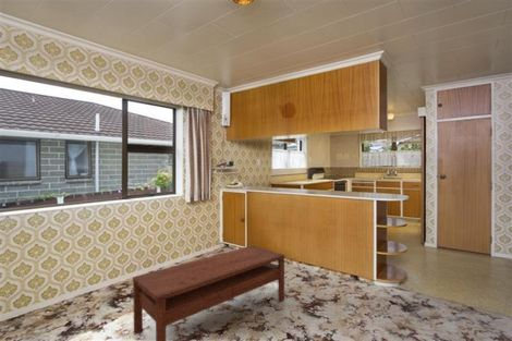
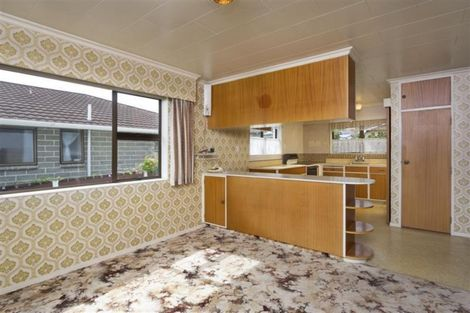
- coffee table [132,244,285,341]
